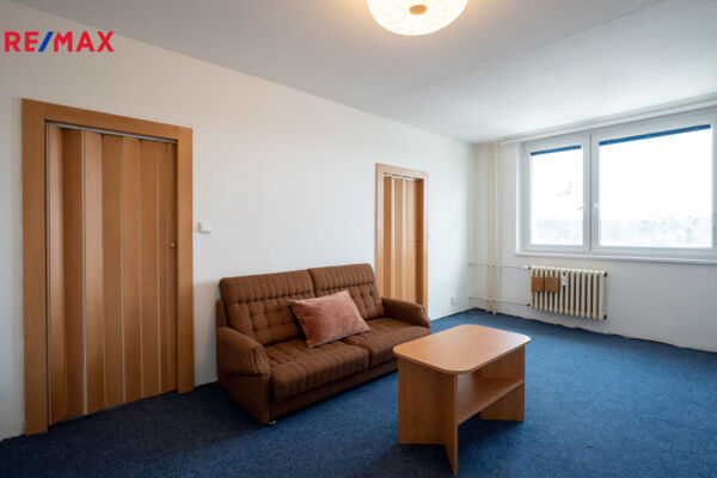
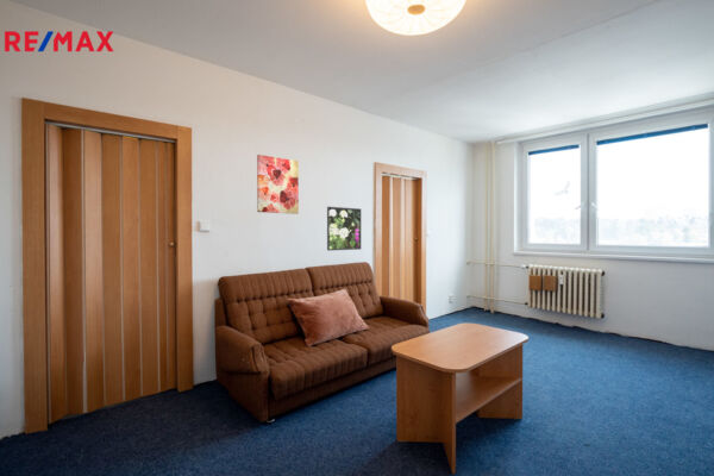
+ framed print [326,206,362,251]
+ wall art [256,154,300,215]
